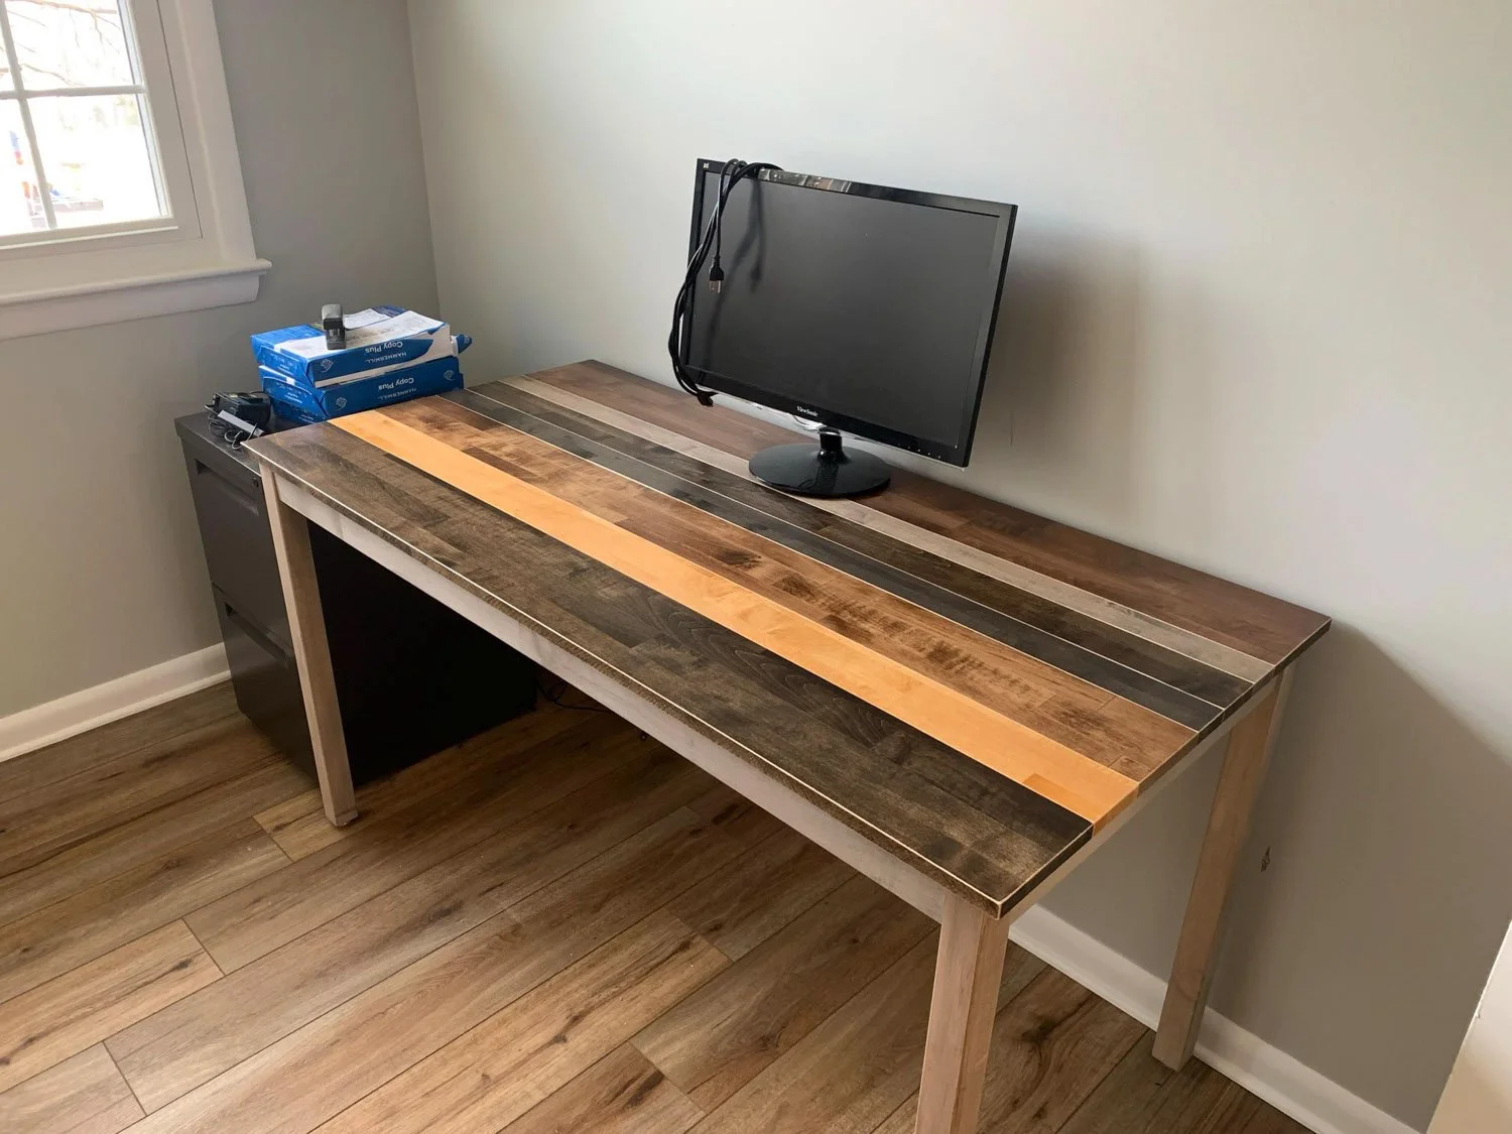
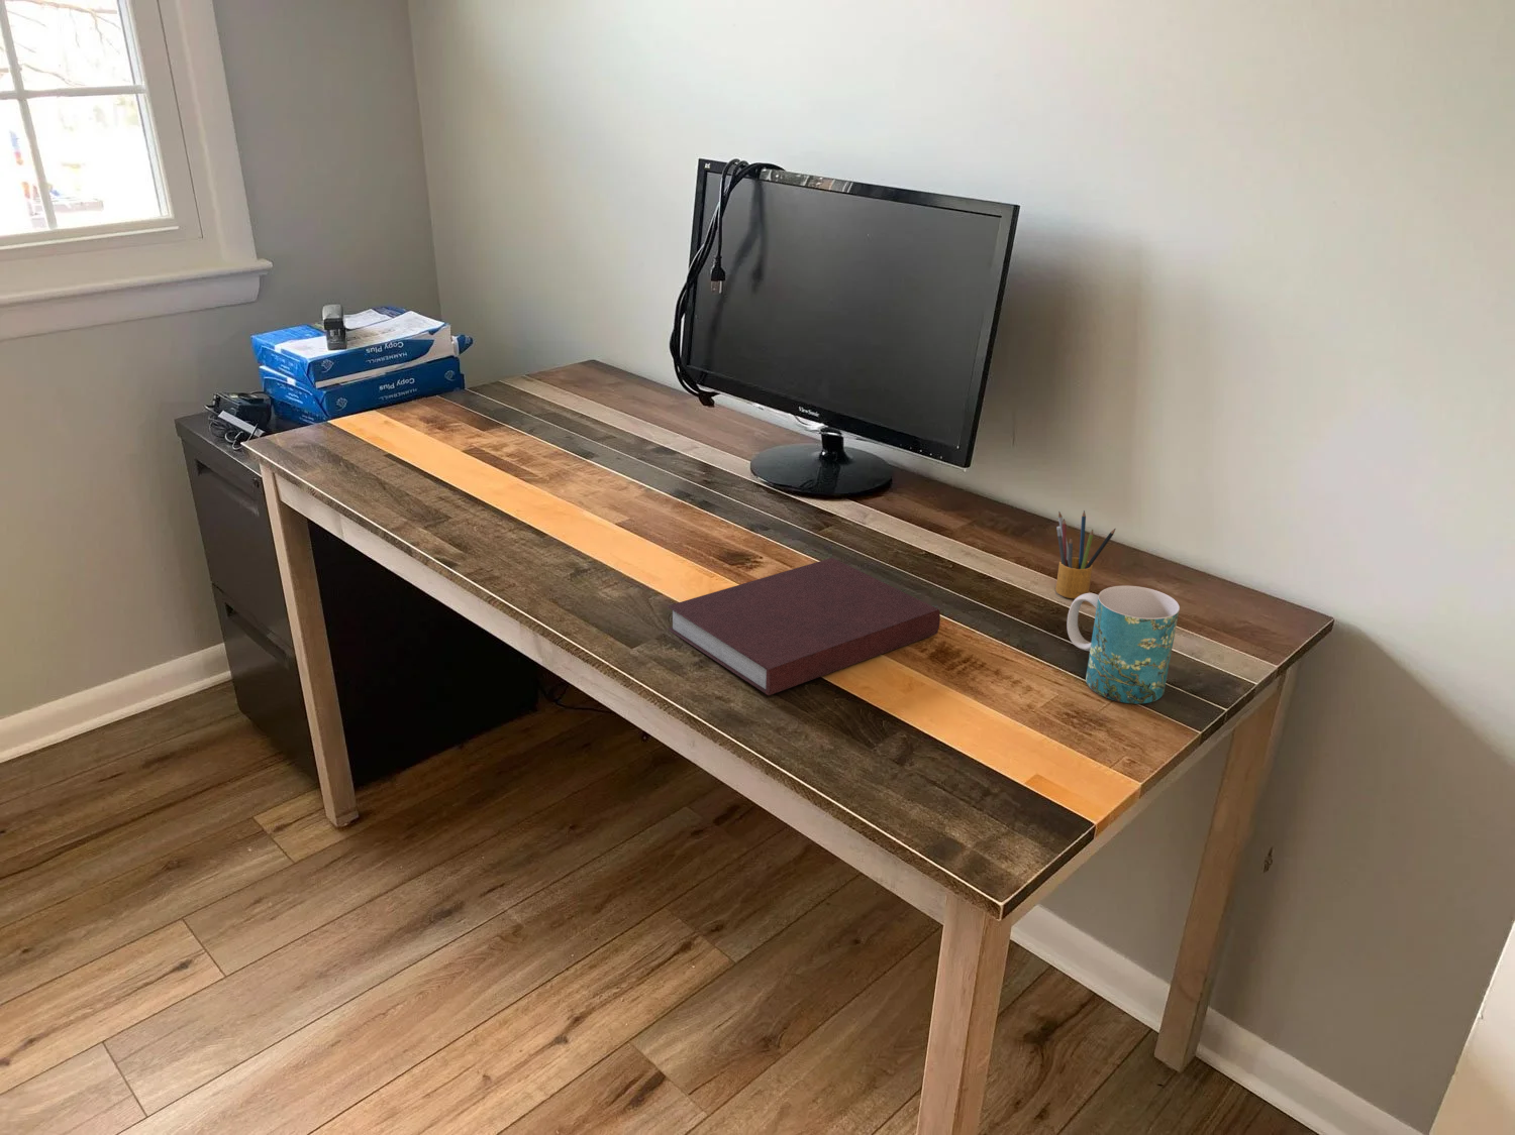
+ notebook [667,557,941,696]
+ mug [1066,585,1181,706]
+ pencil box [1055,509,1117,600]
